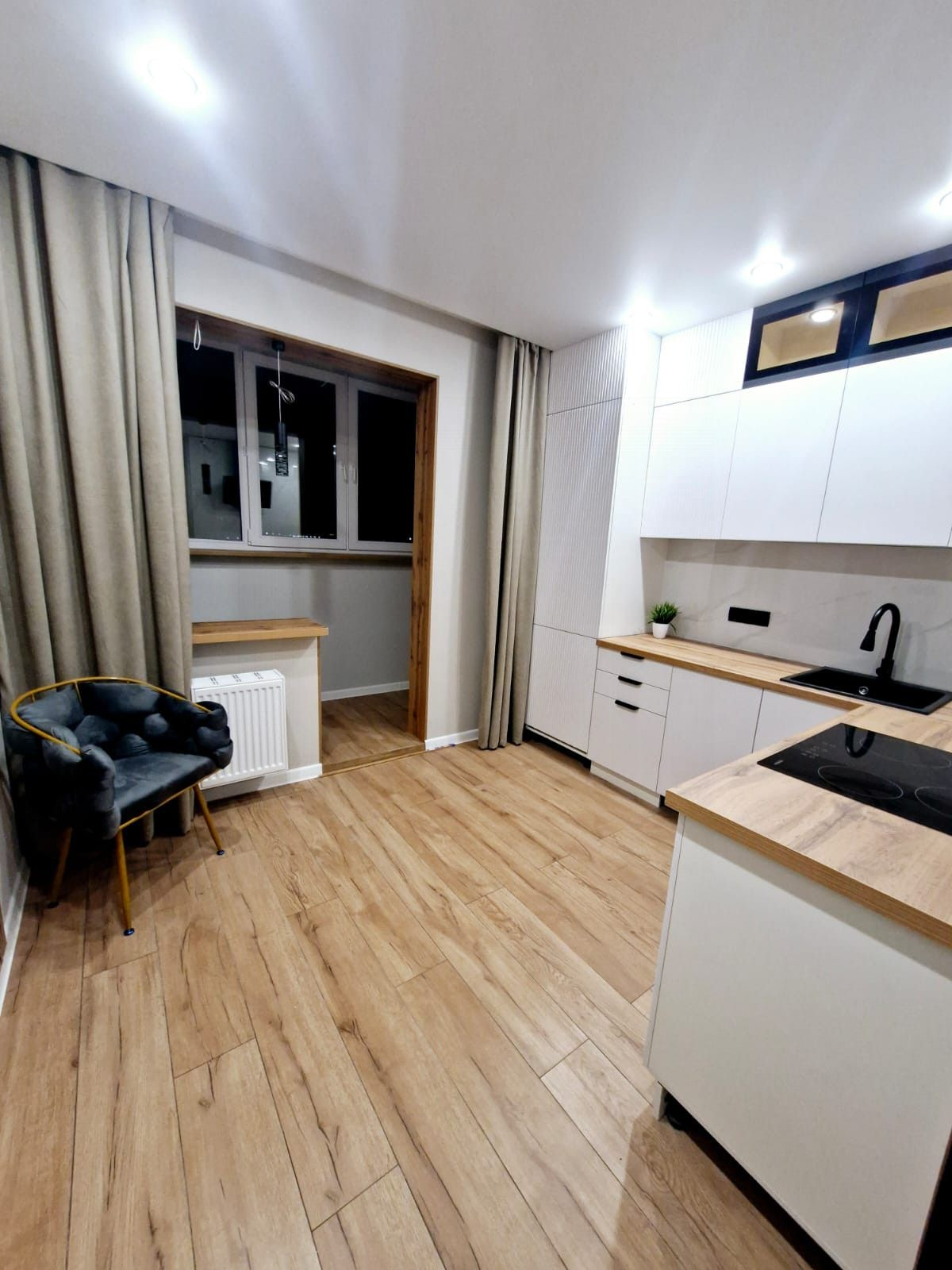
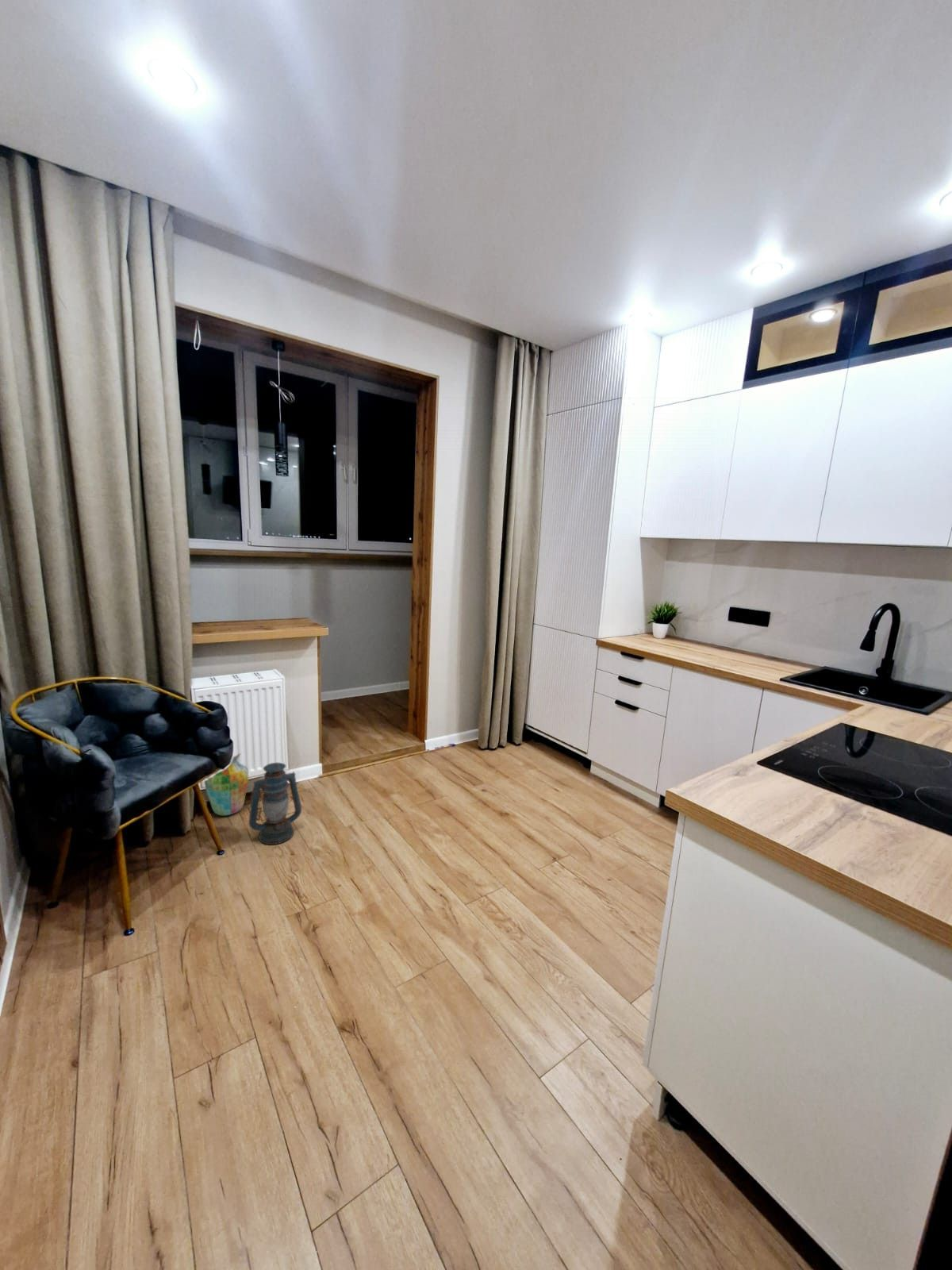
+ lantern [248,762,302,845]
+ vase [204,752,249,816]
